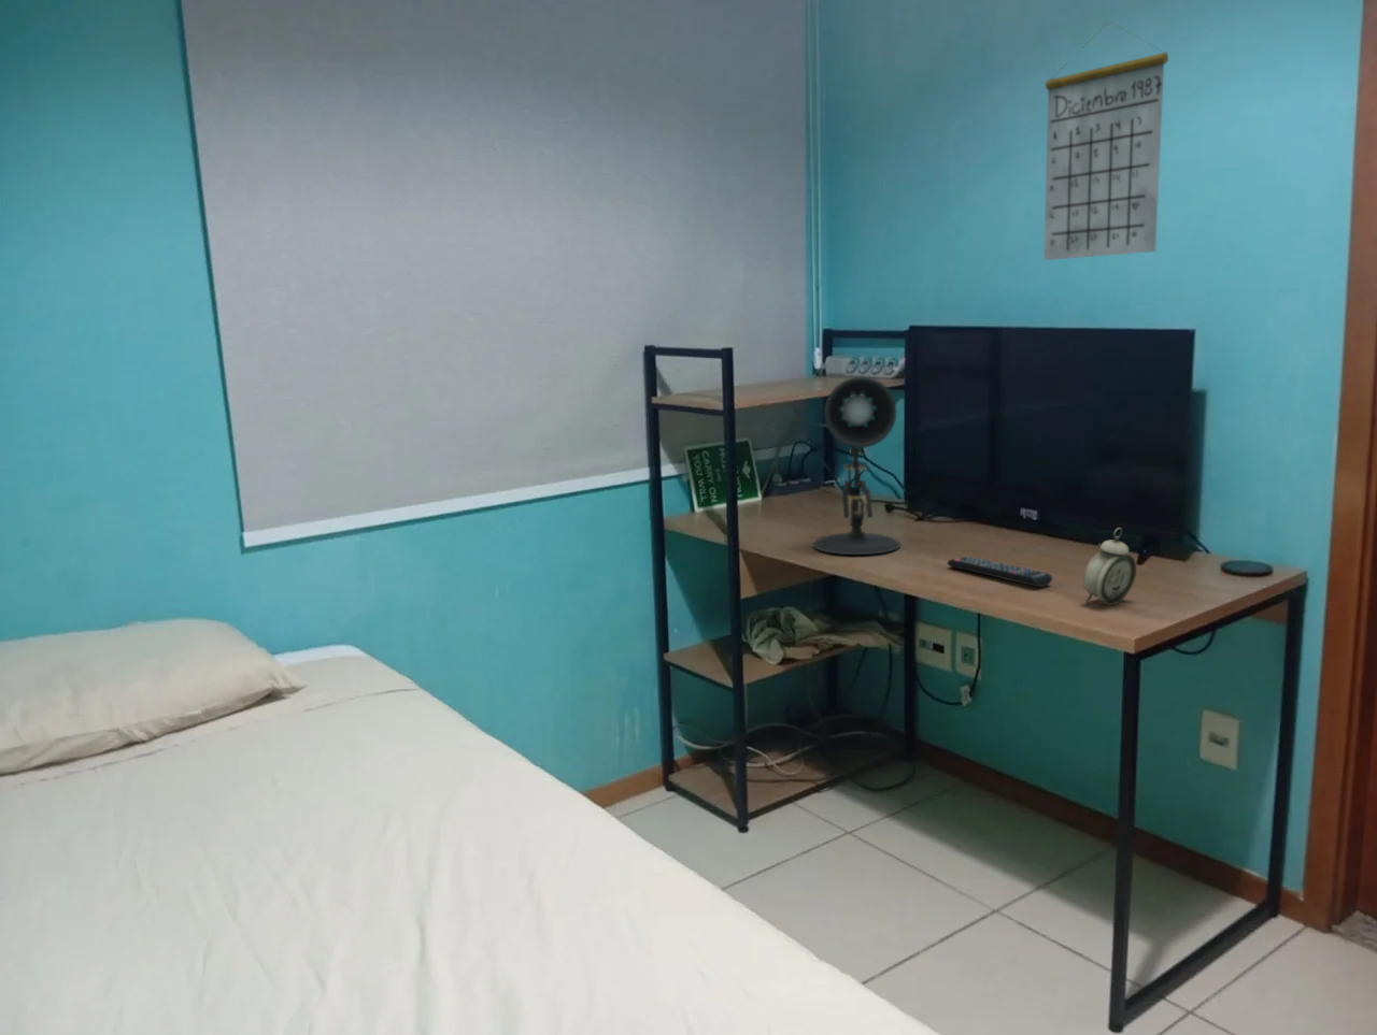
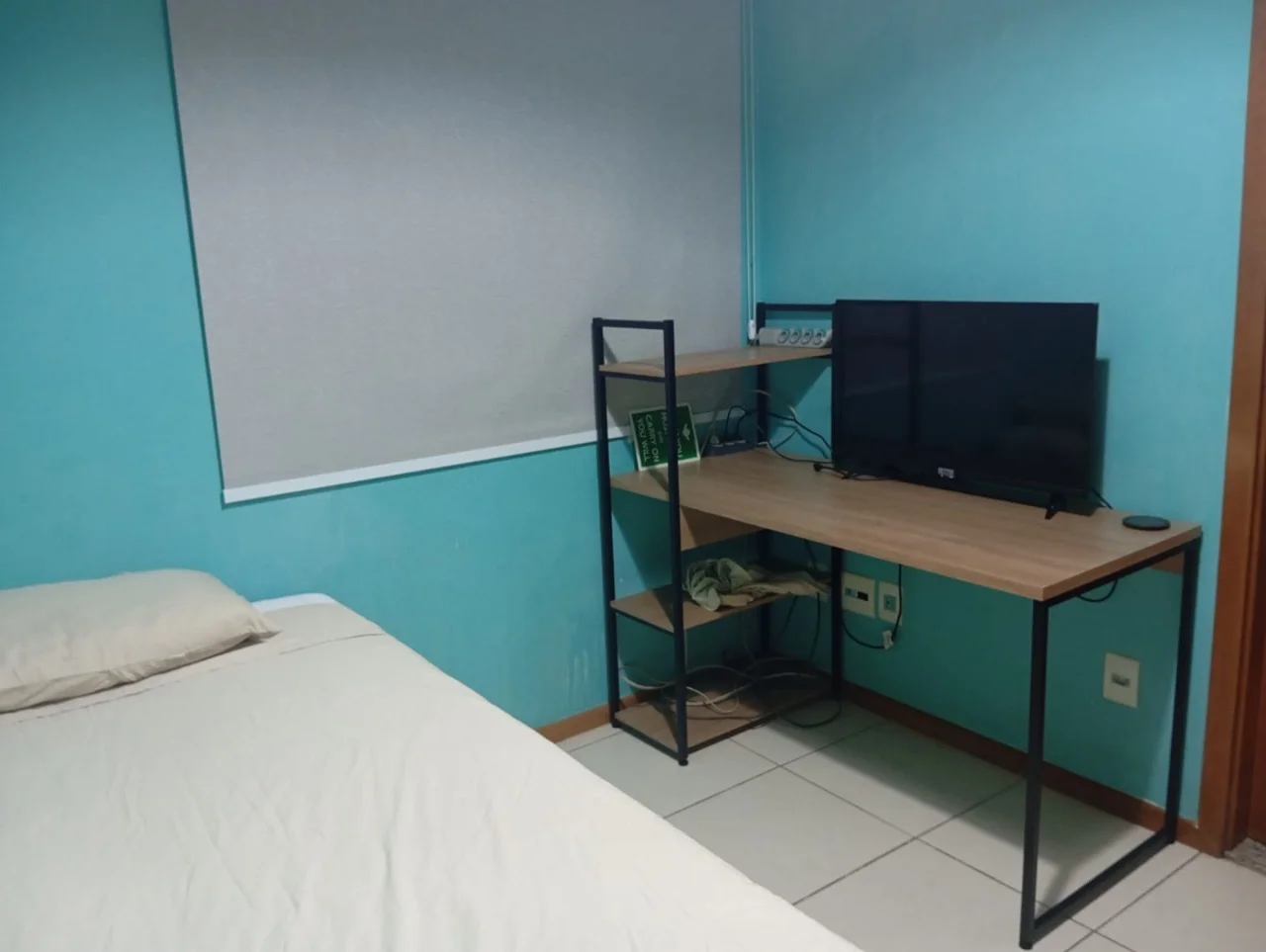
- remote control [946,556,1053,588]
- desk lamp [812,375,902,556]
- calendar [1042,20,1169,261]
- alarm clock [1082,526,1138,607]
